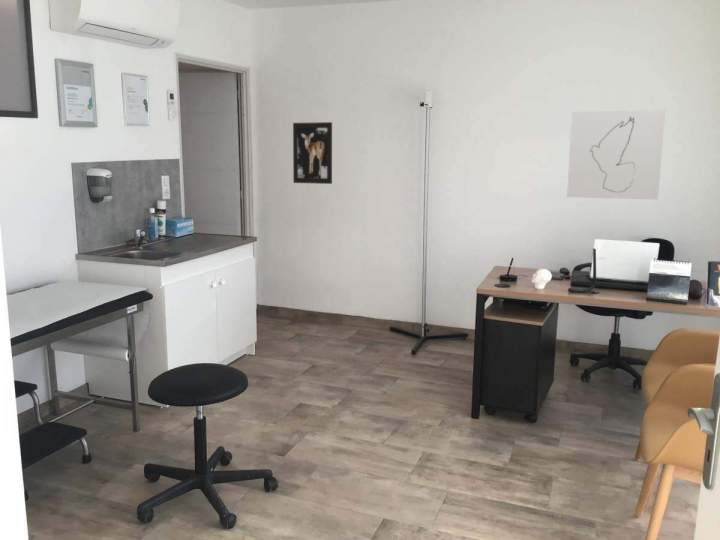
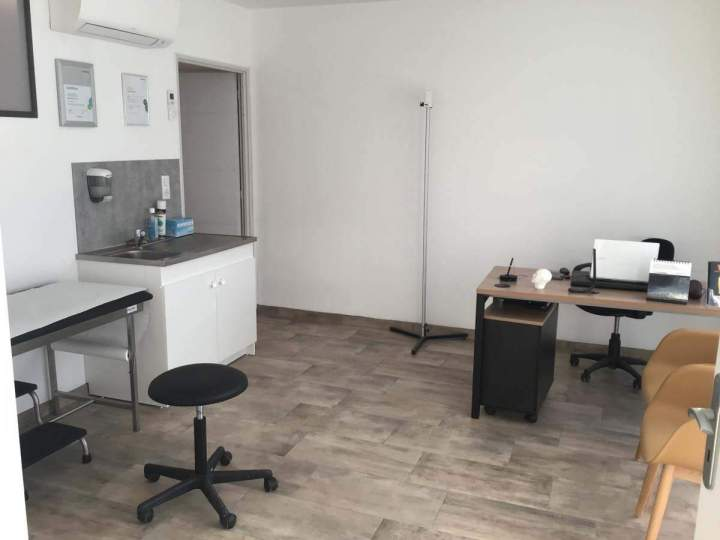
- wall art [292,121,333,185]
- wall art [566,109,666,201]
